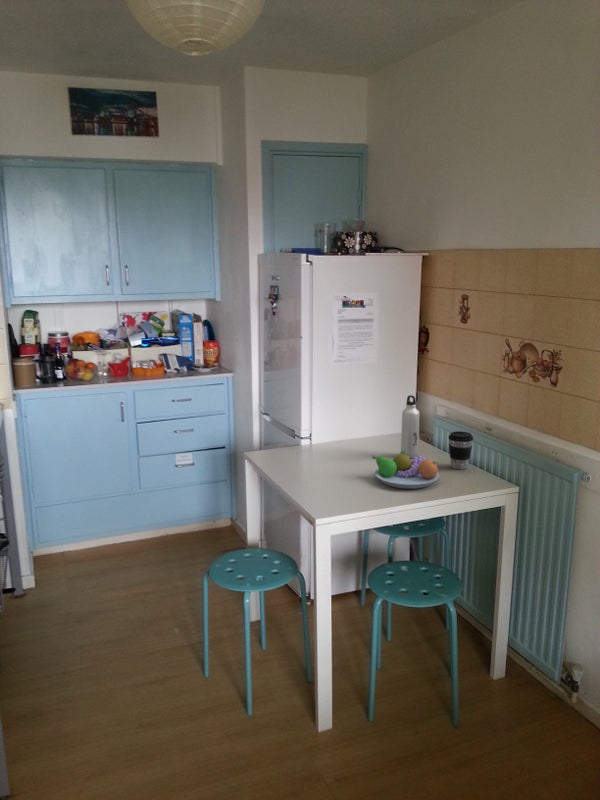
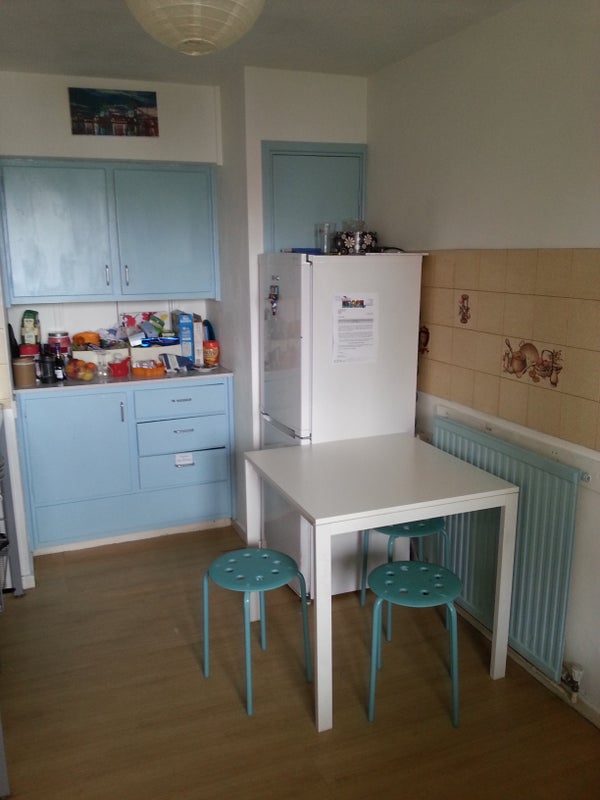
- coffee cup [447,430,474,470]
- fruit bowl [371,449,440,490]
- water bottle [400,394,421,459]
